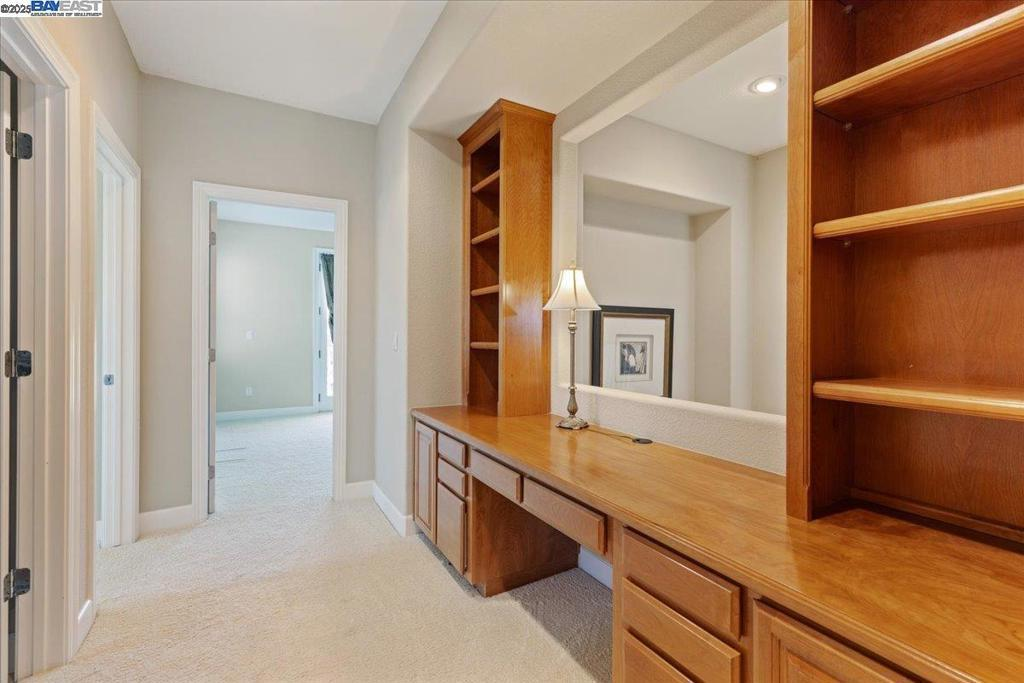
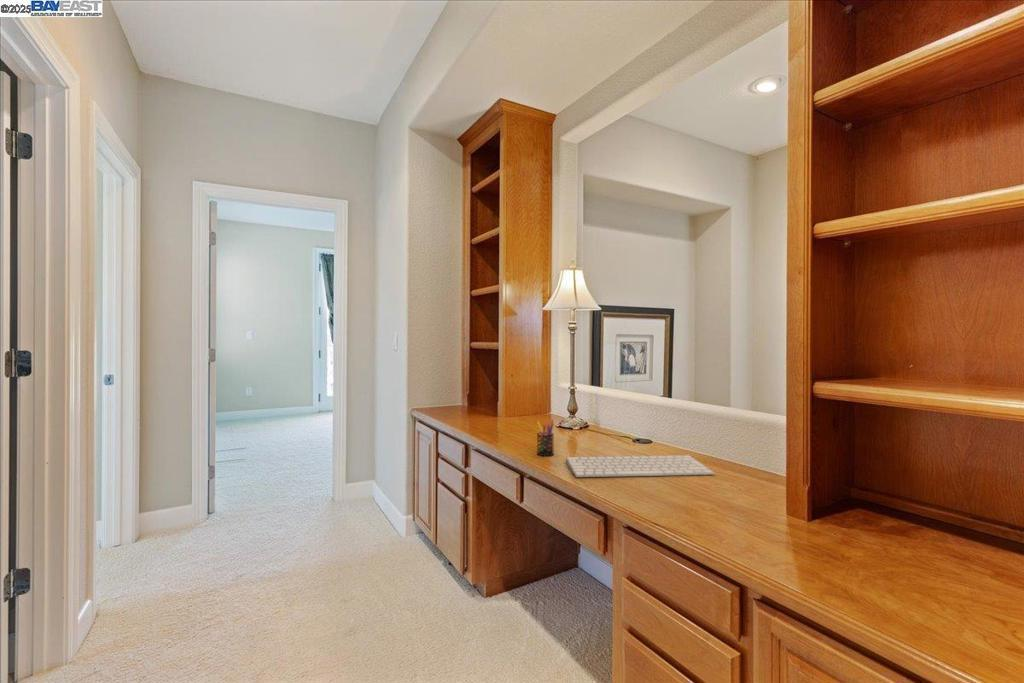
+ pen holder [536,419,555,457]
+ computer keyboard [565,454,716,478]
